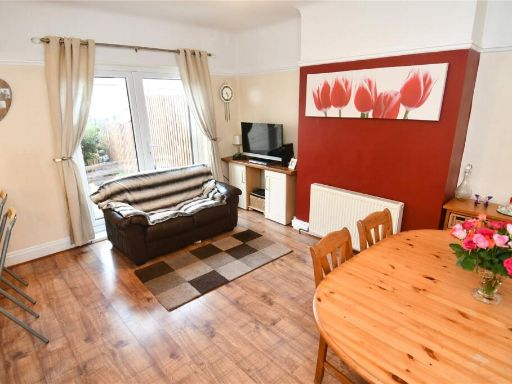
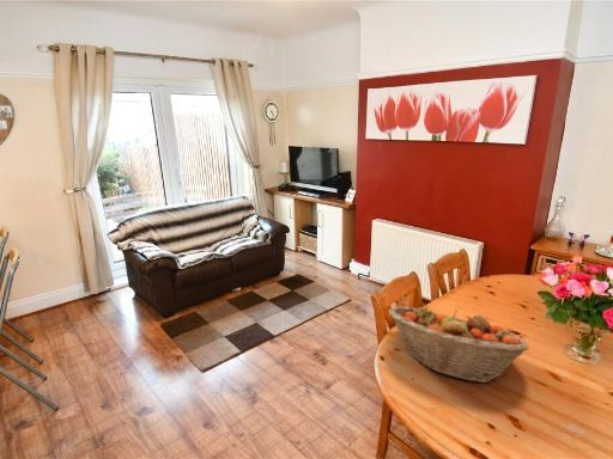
+ fruit basket [388,306,530,384]
